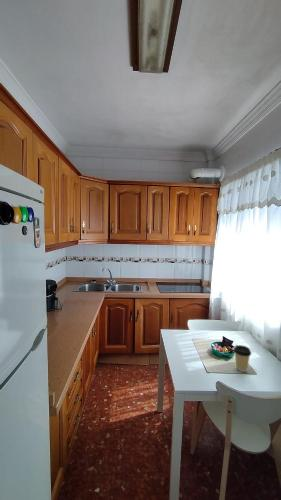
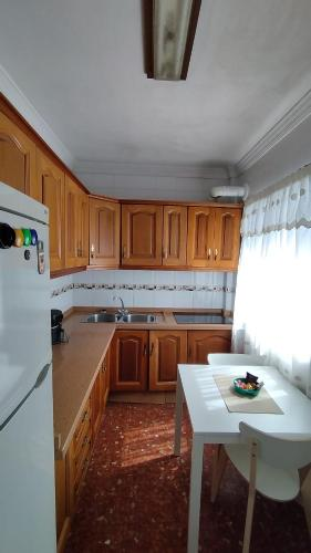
- coffee cup [233,344,252,373]
